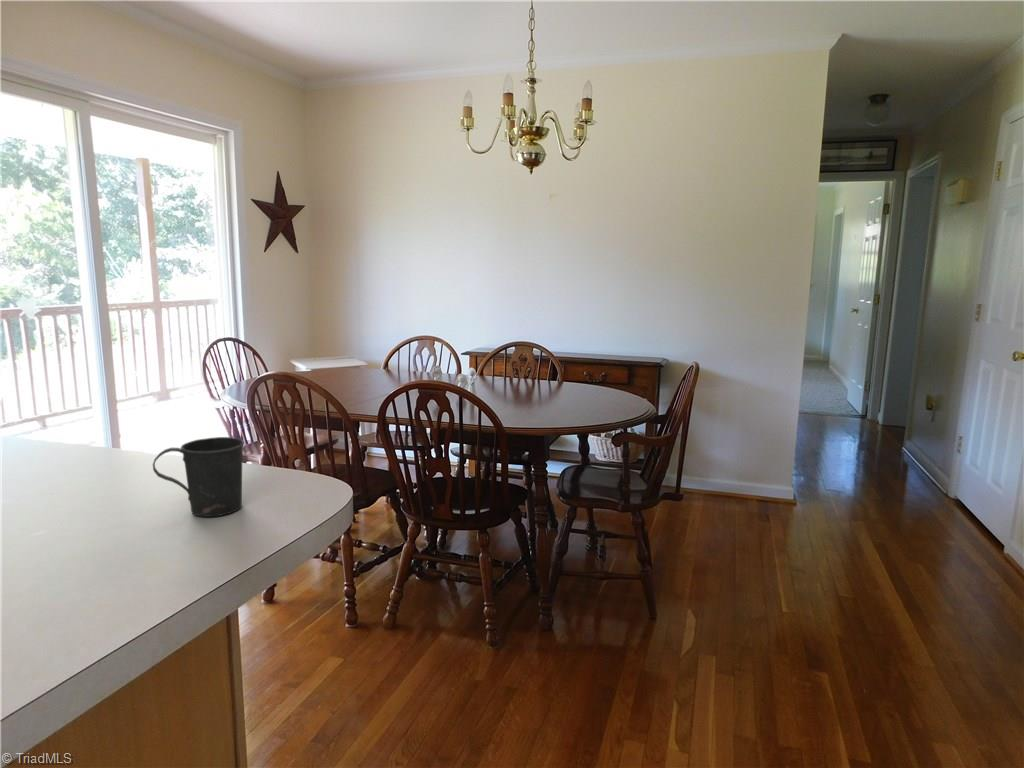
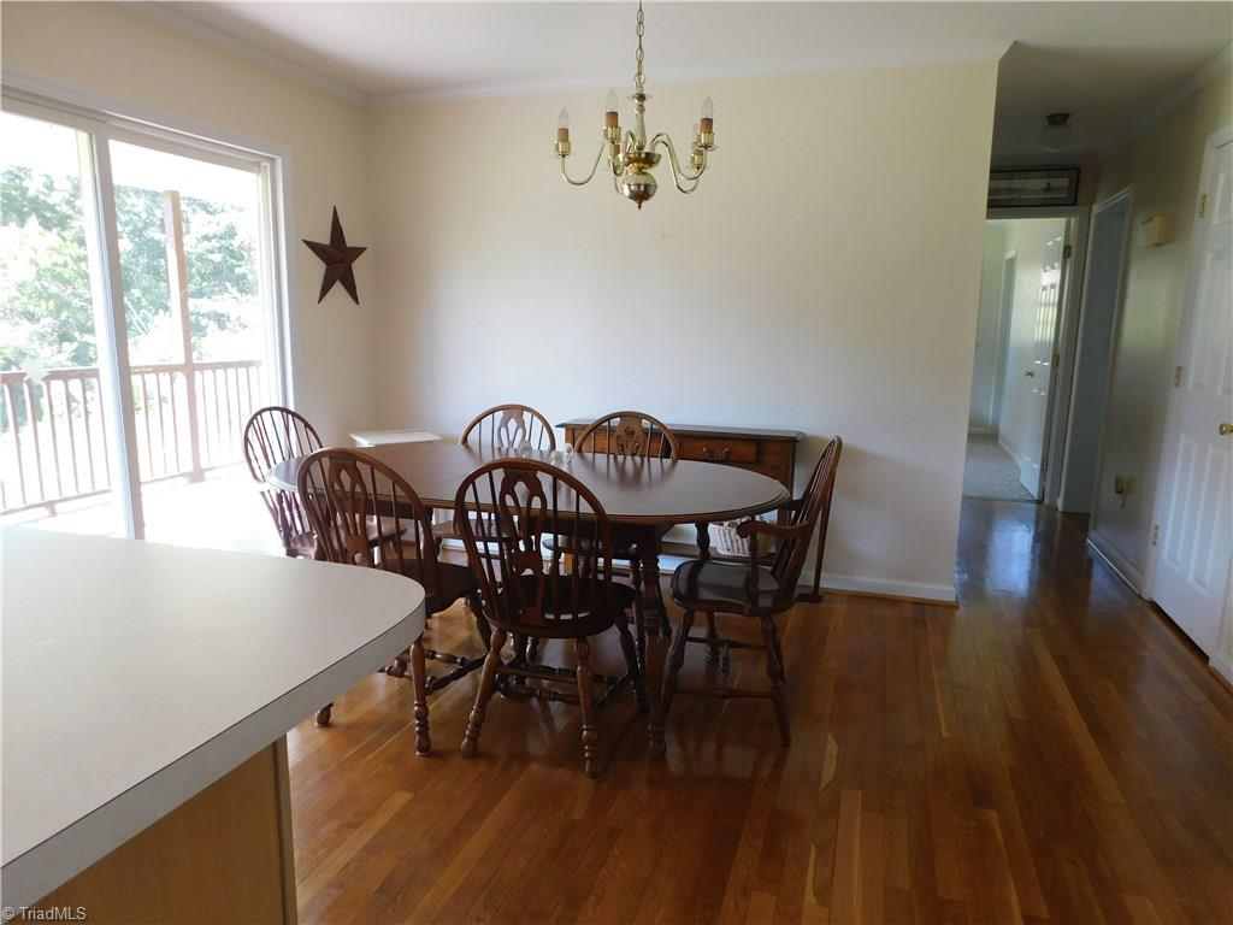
- mug [152,436,245,518]
